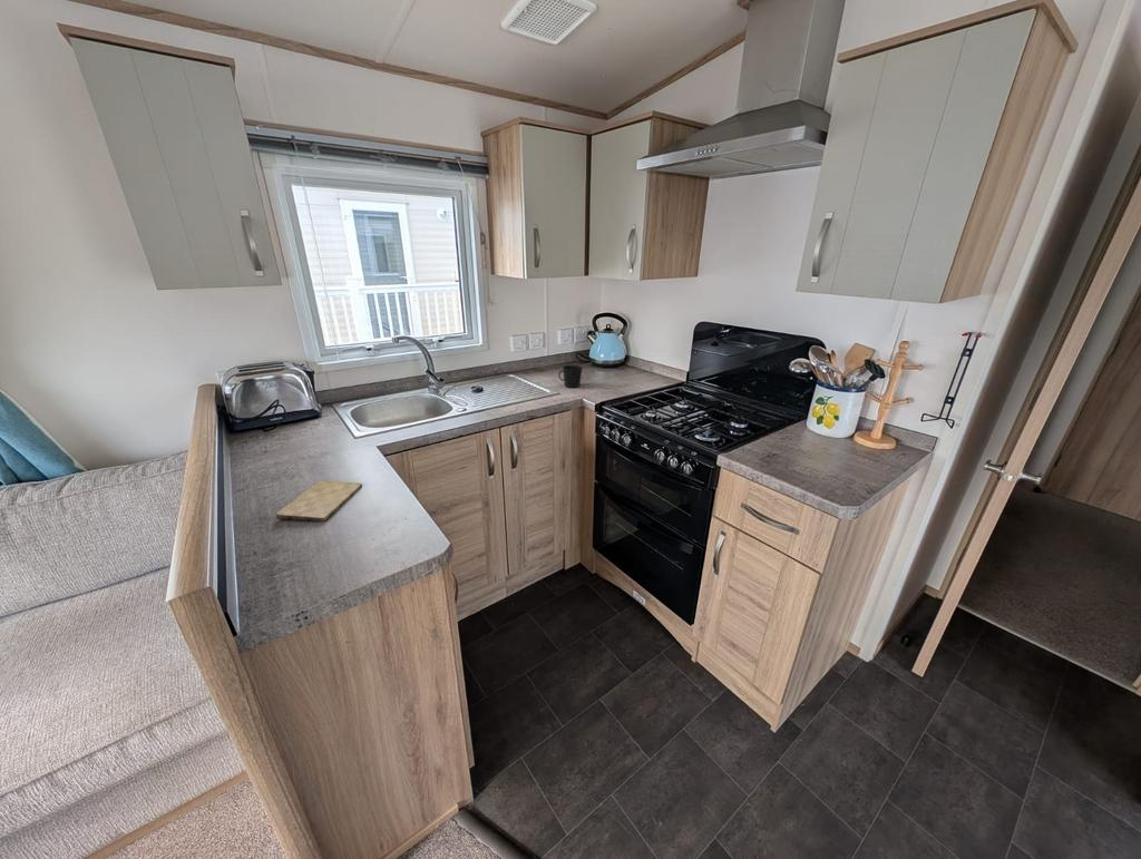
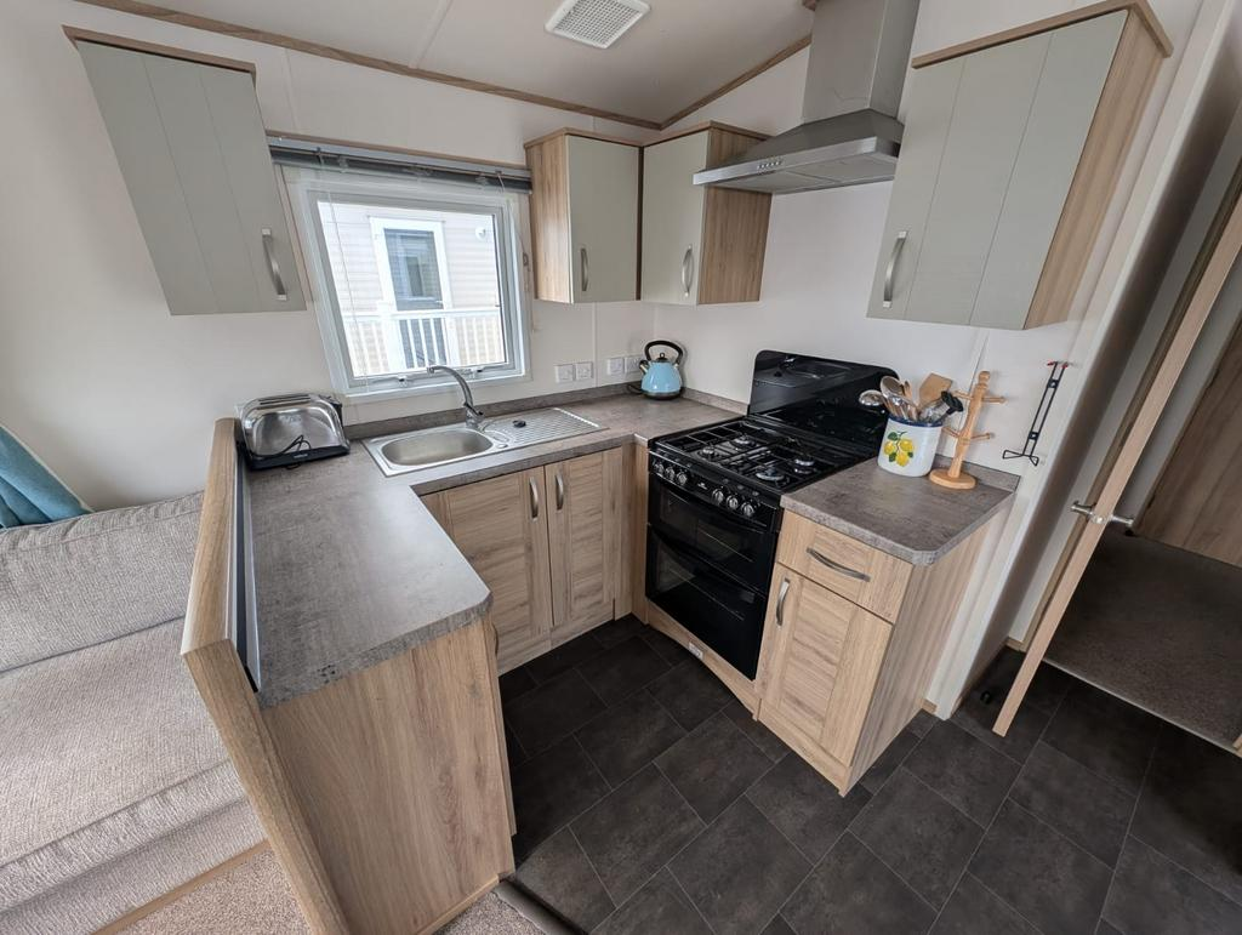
- cup [557,364,584,389]
- cutting board [275,479,363,523]
